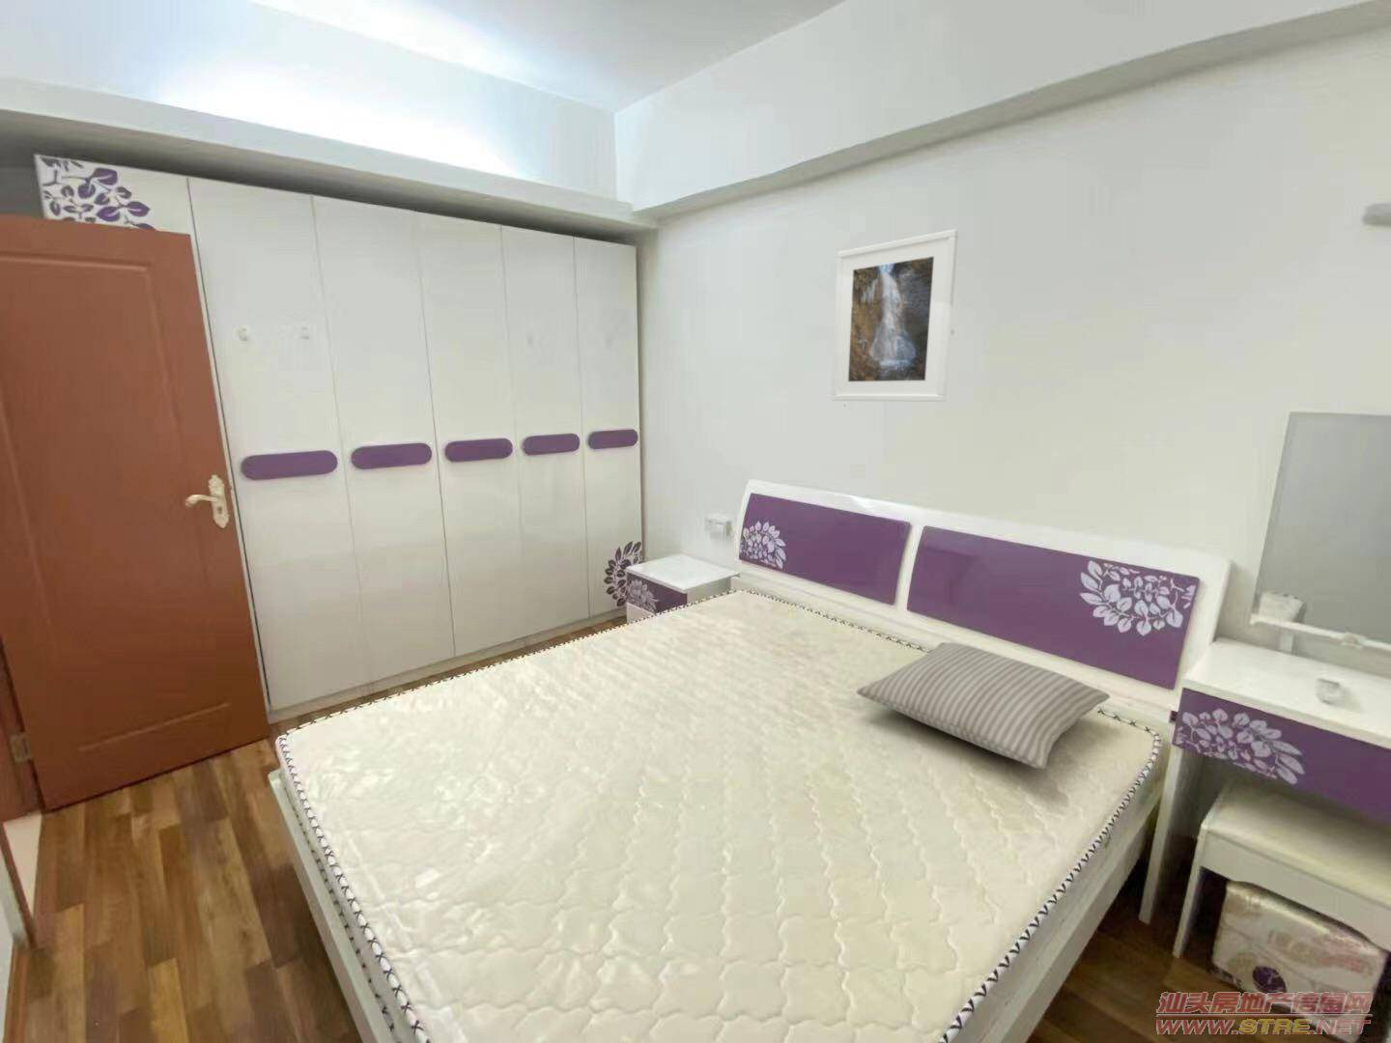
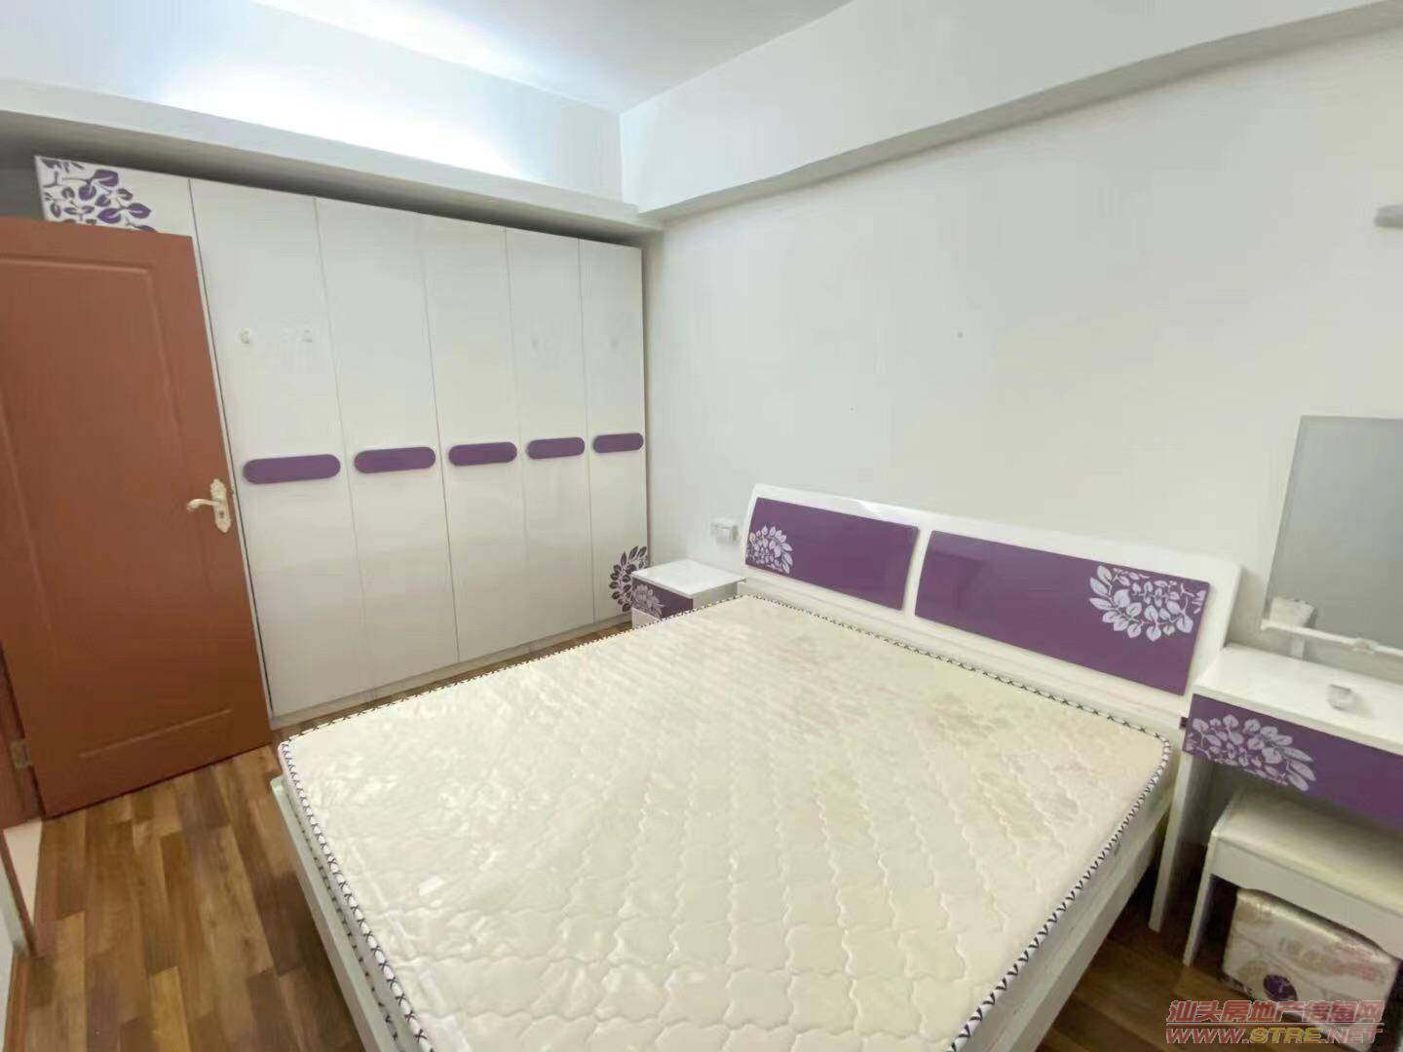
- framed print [830,228,959,403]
- pillow [855,641,1111,770]
